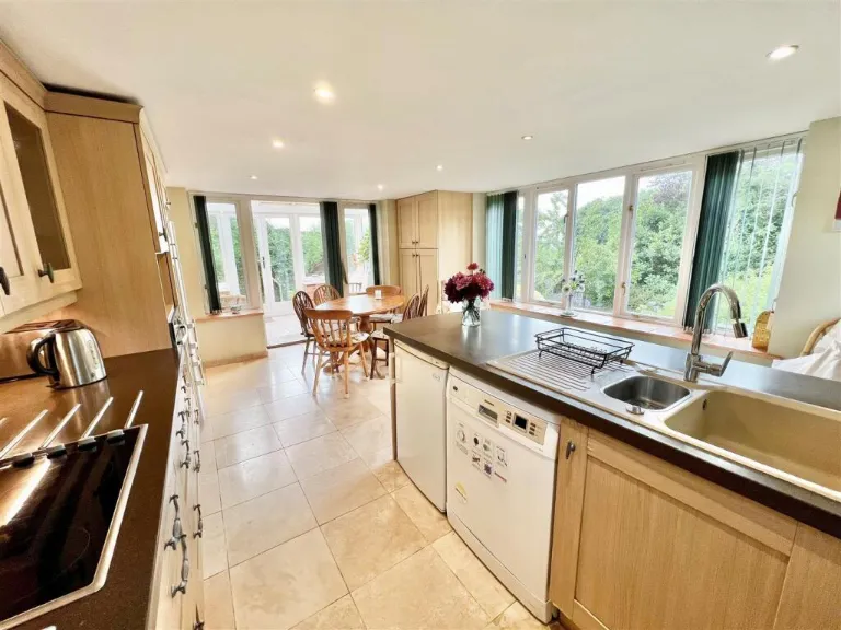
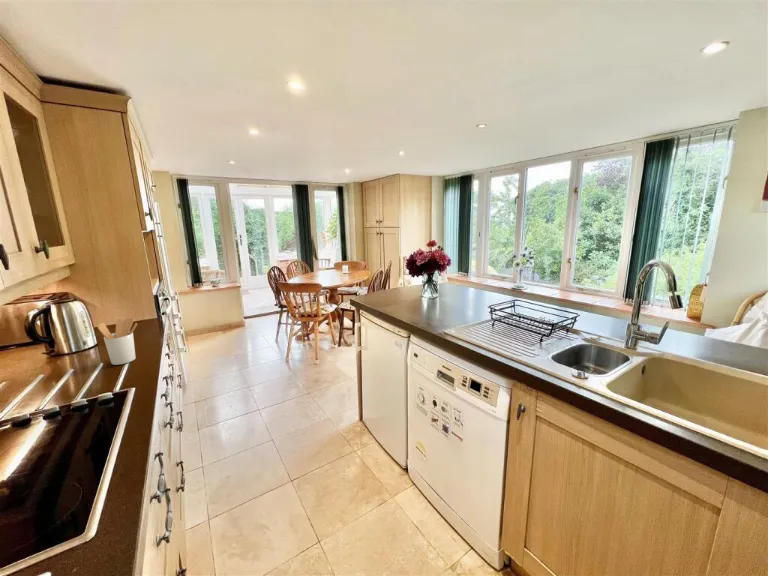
+ utensil holder [97,317,138,366]
